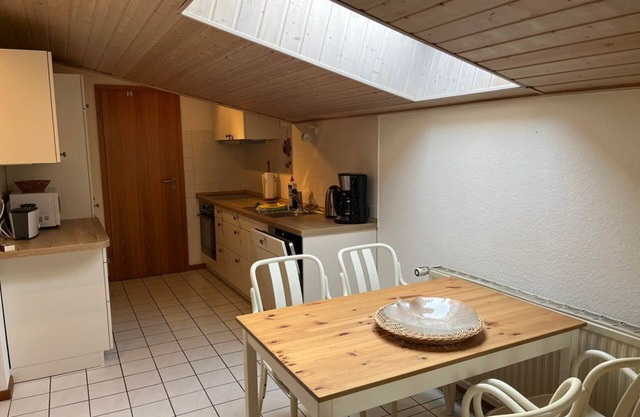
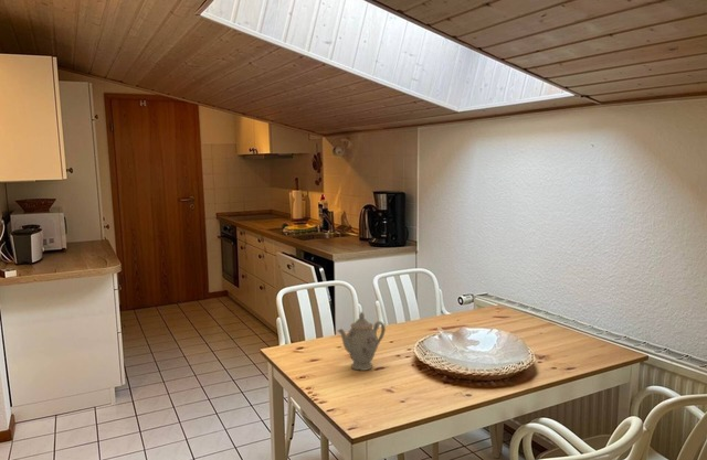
+ chinaware [337,311,387,372]
